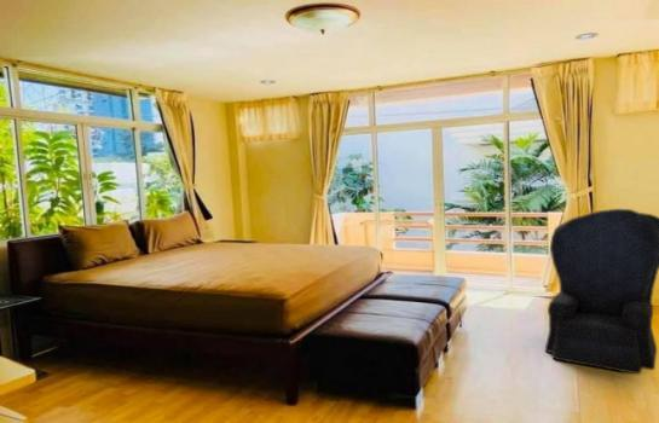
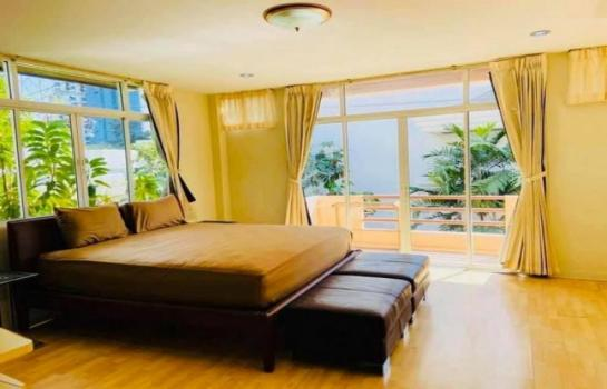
- armchair [544,208,659,375]
